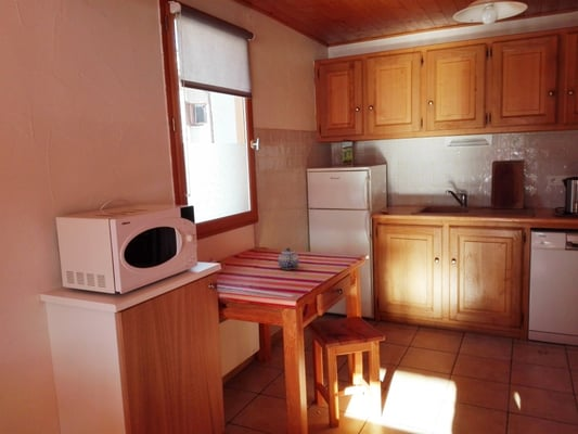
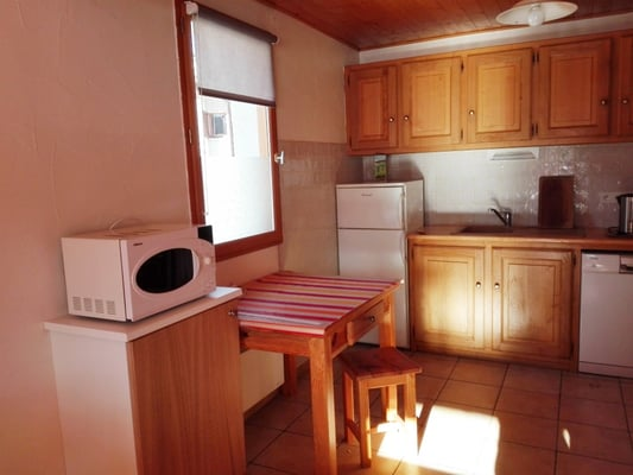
- teapot [278,246,300,270]
